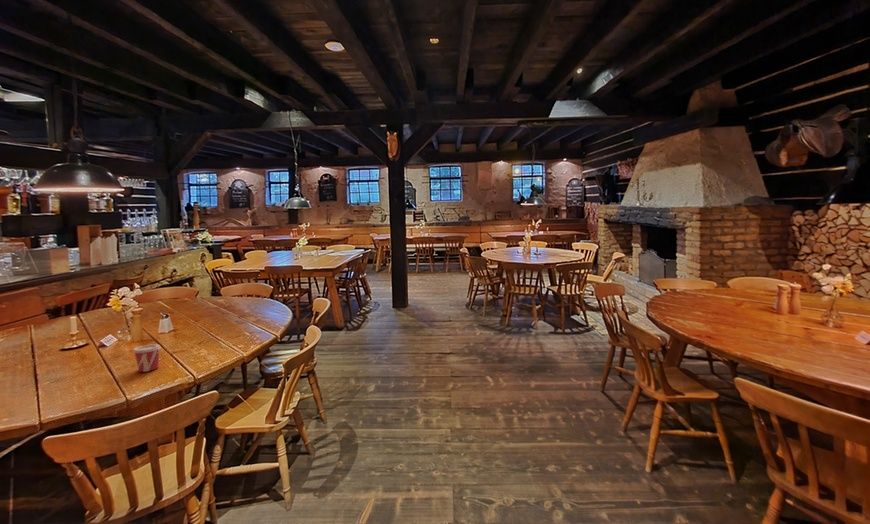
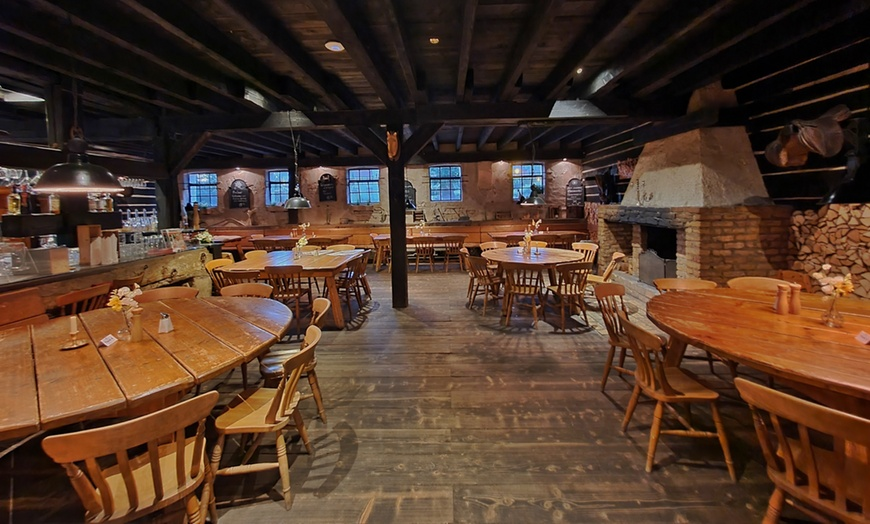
- cup [132,343,162,373]
